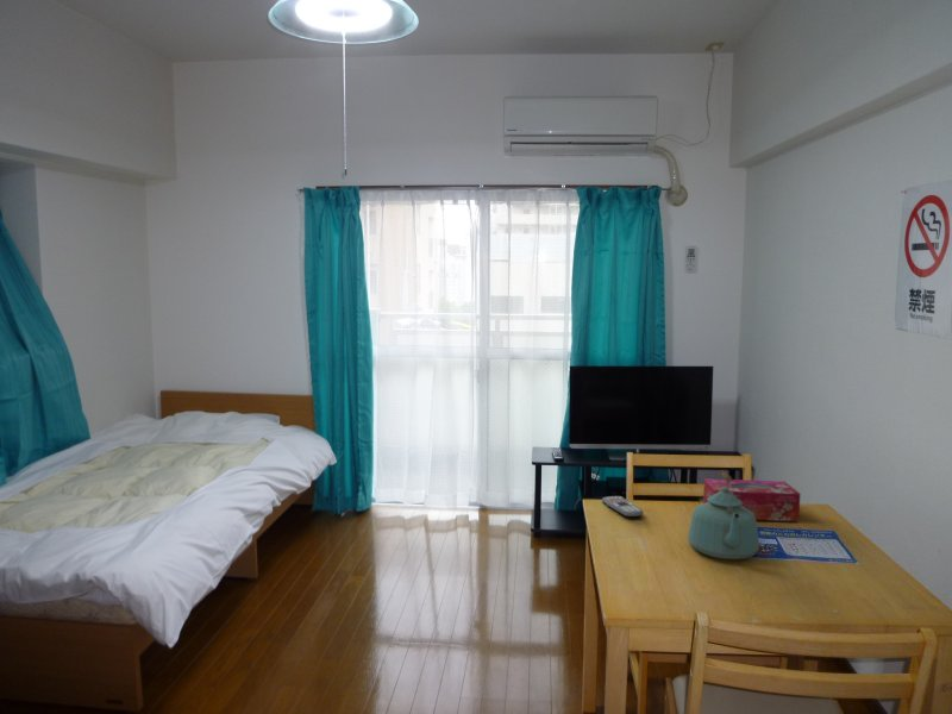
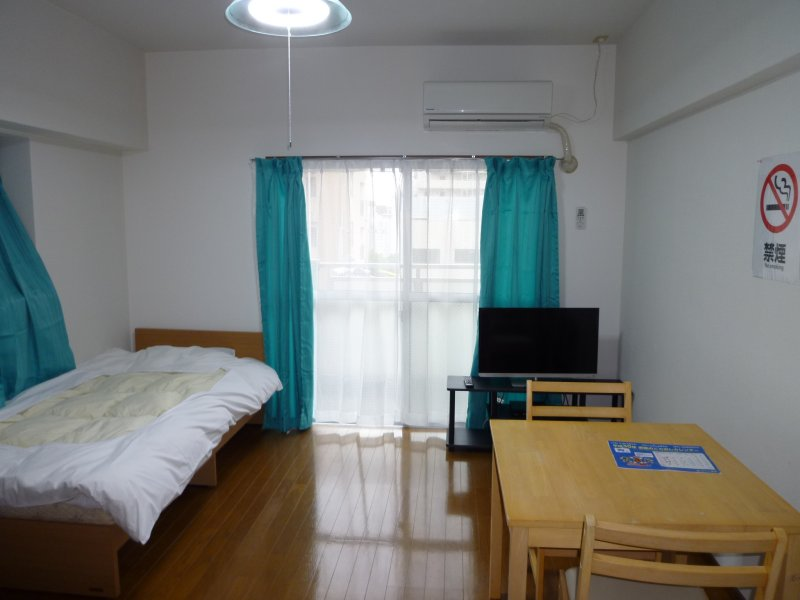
- remote control [601,495,645,519]
- kettle [687,469,760,560]
- tissue box [702,477,801,522]
